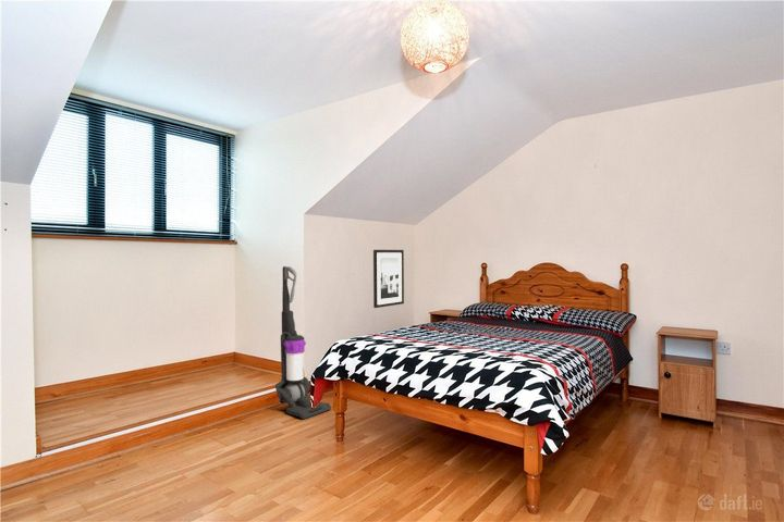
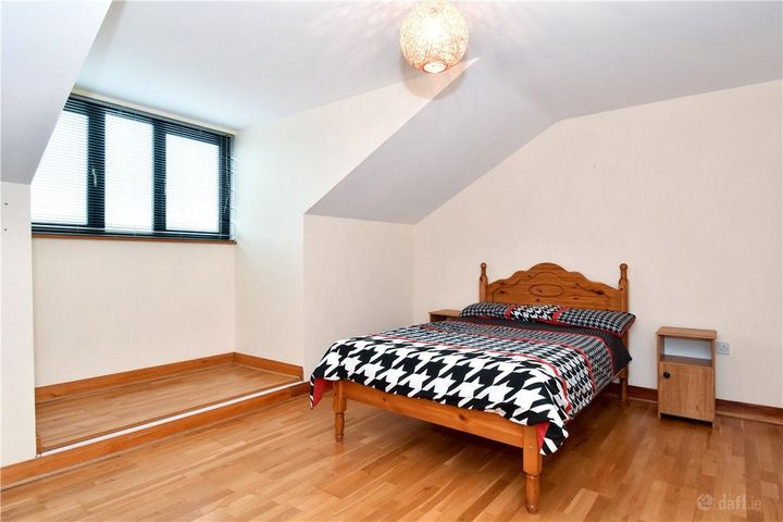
- vacuum cleaner [274,265,332,420]
- wall art [372,249,405,309]
